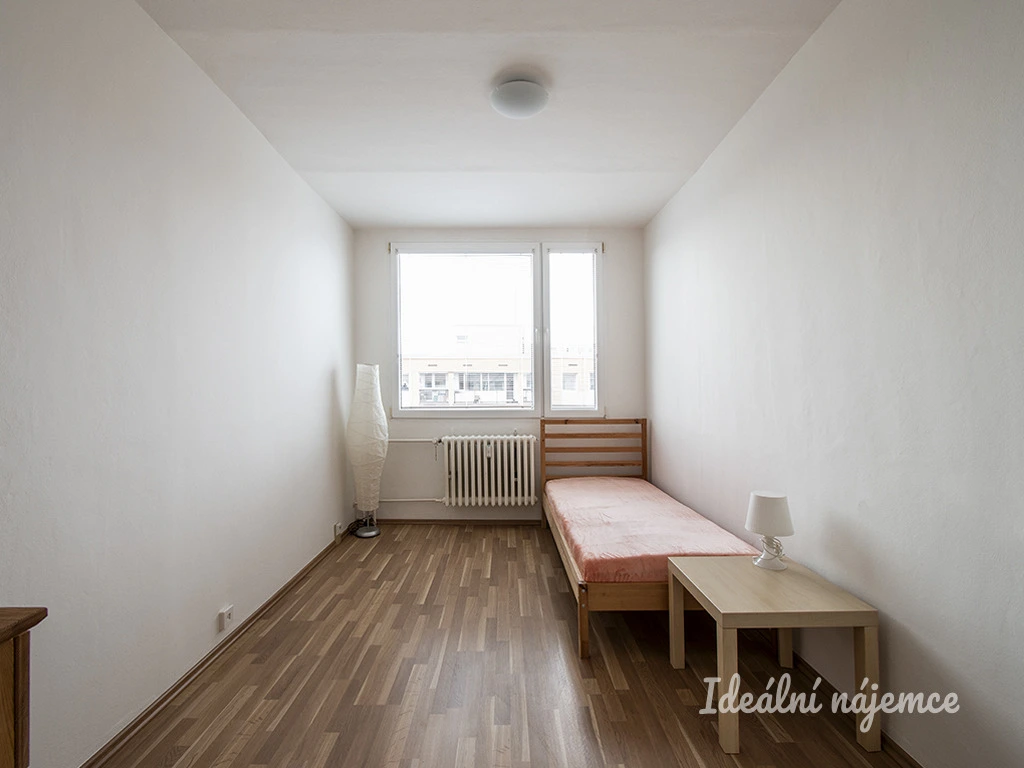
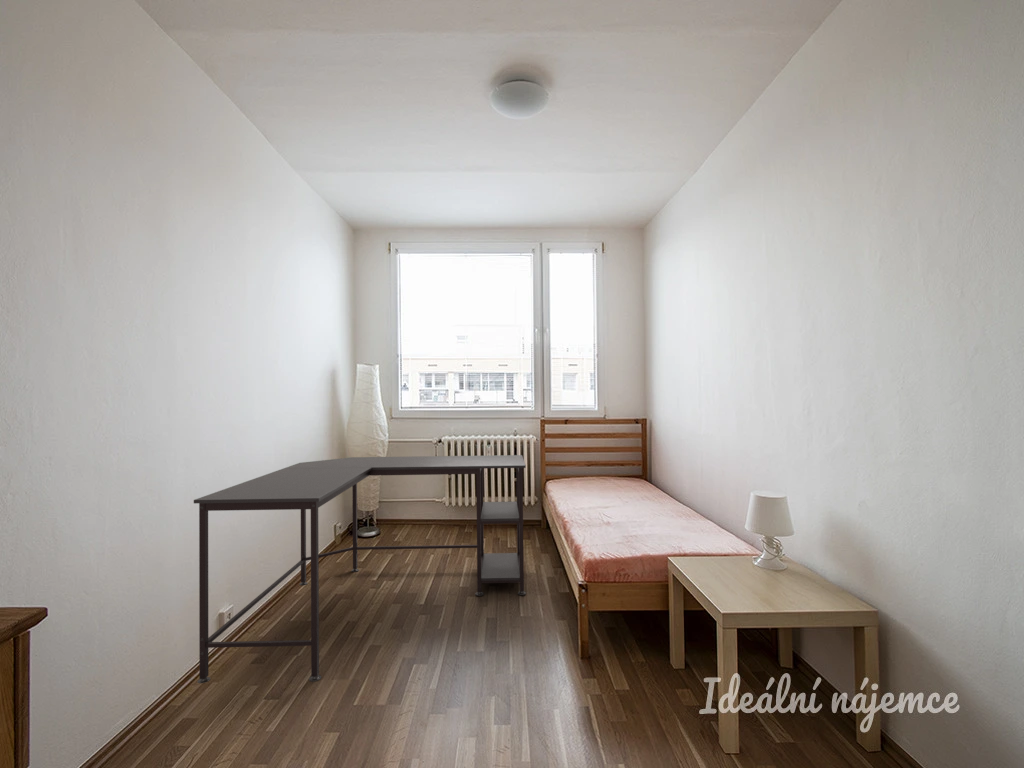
+ desk [193,454,527,684]
